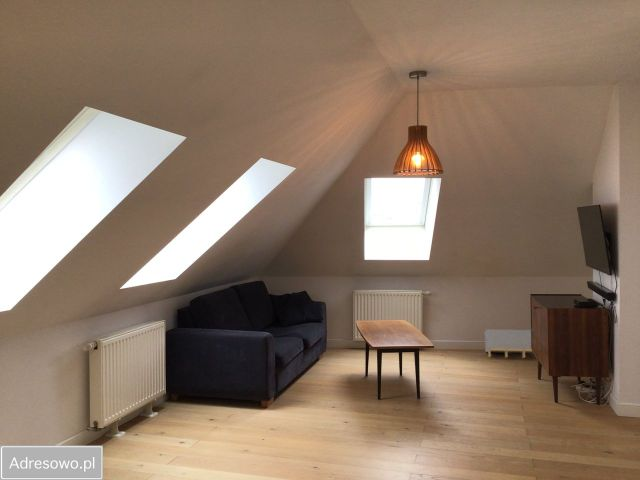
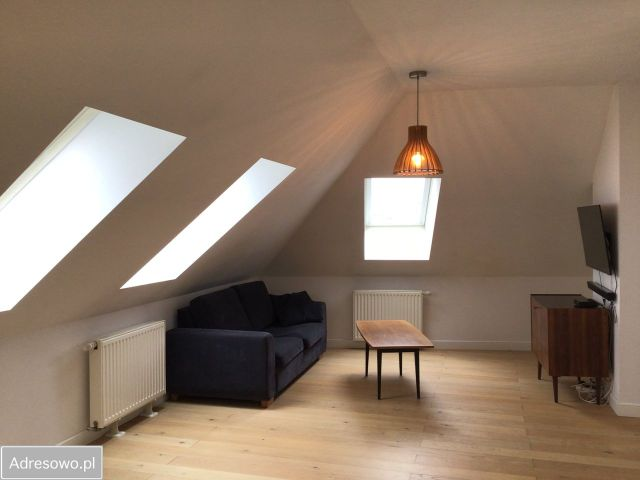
- storage bin [484,328,533,359]
